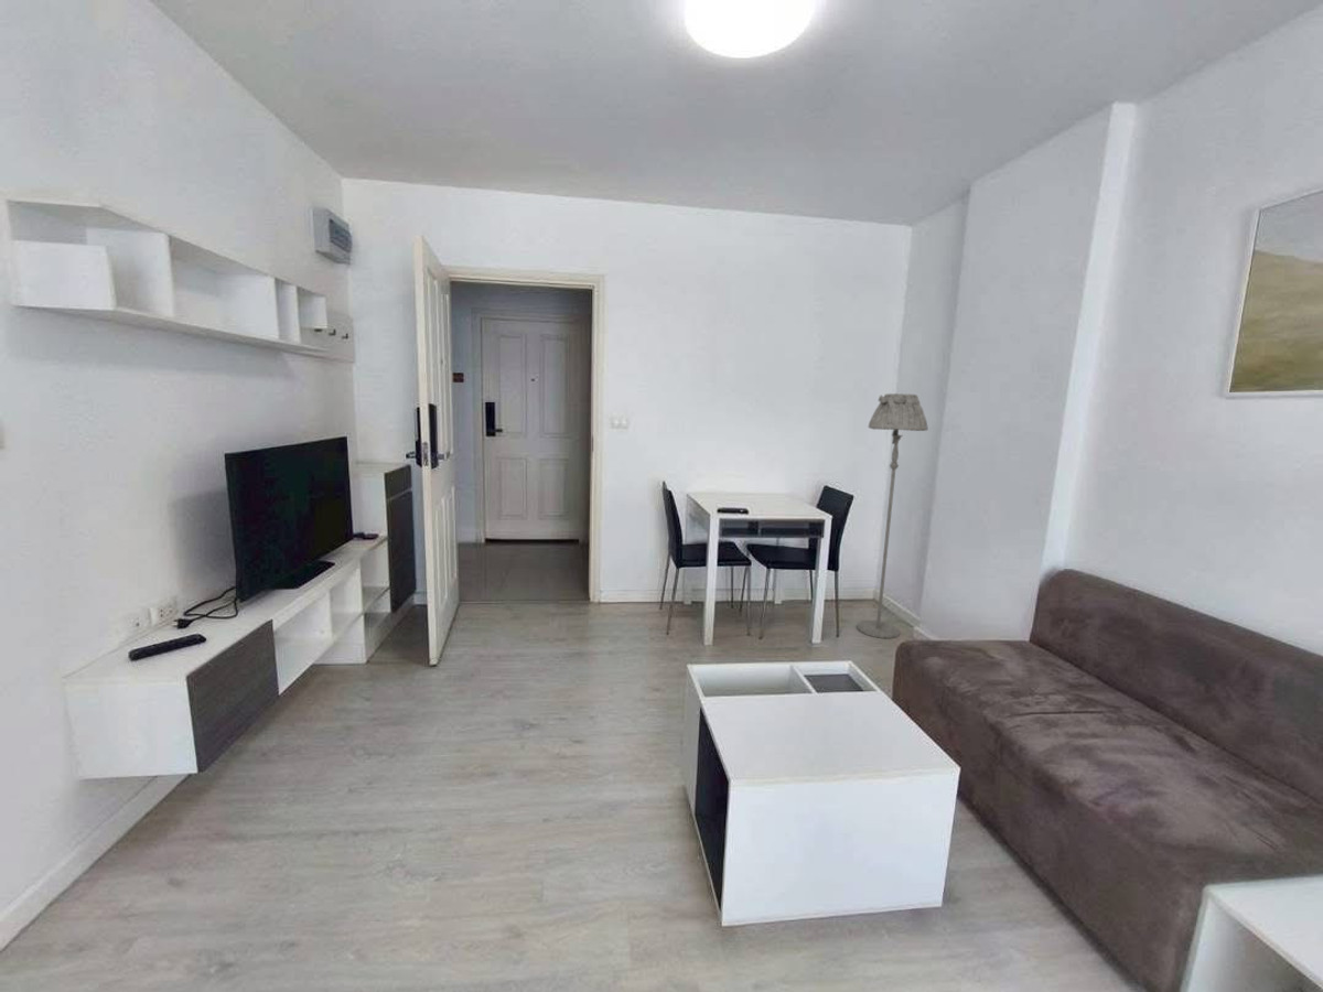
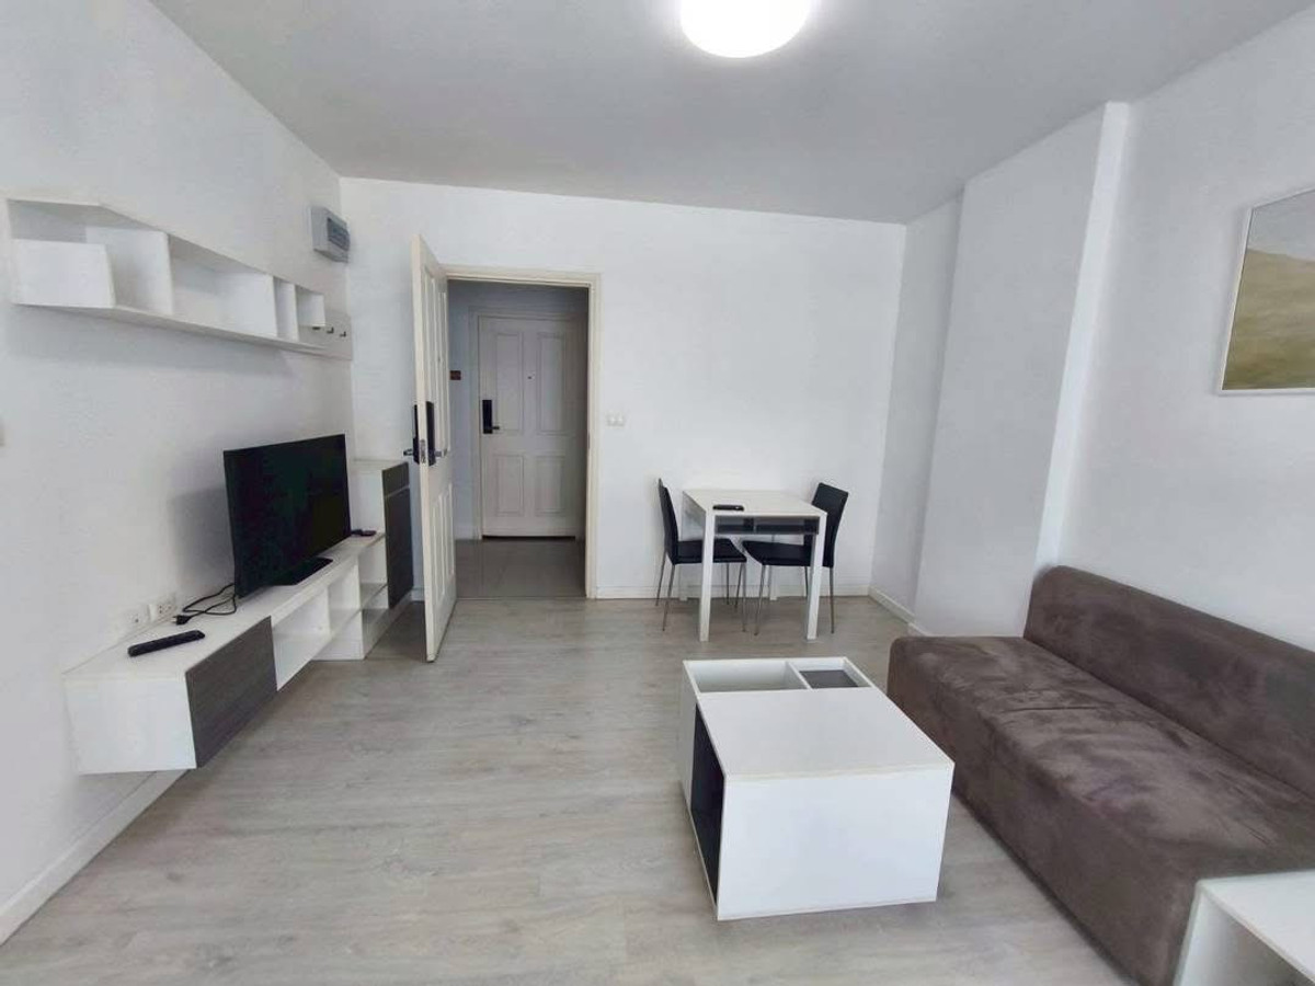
- floor lamp [856,392,929,639]
